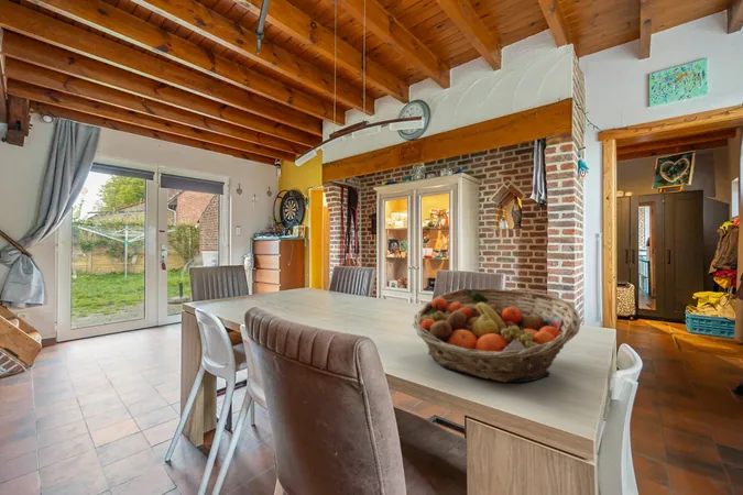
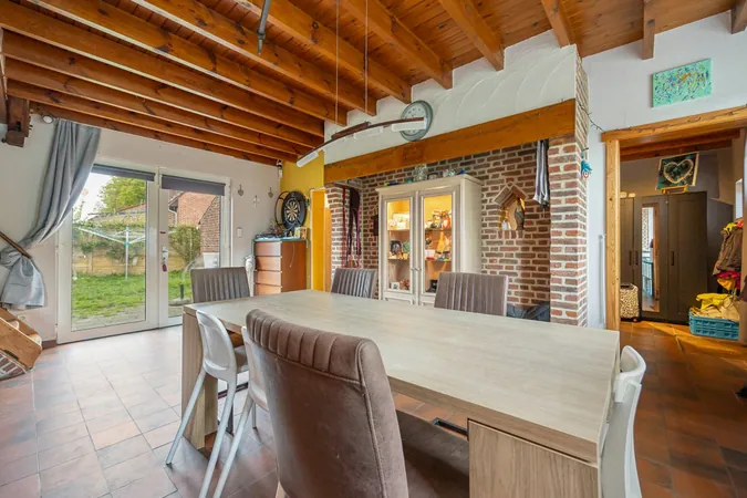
- fruit basket [412,287,581,384]
